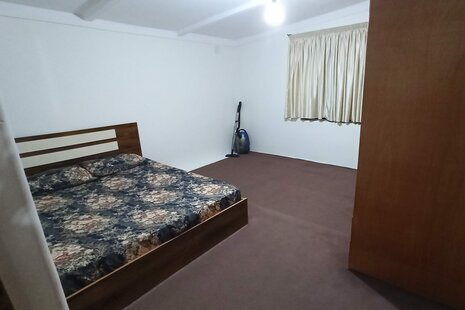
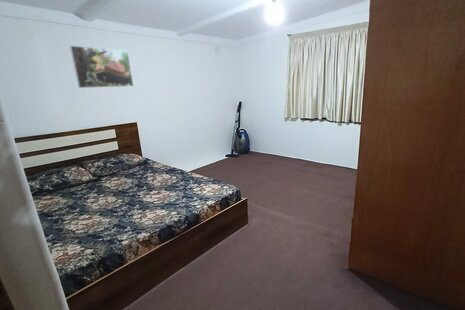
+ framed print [69,45,135,89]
